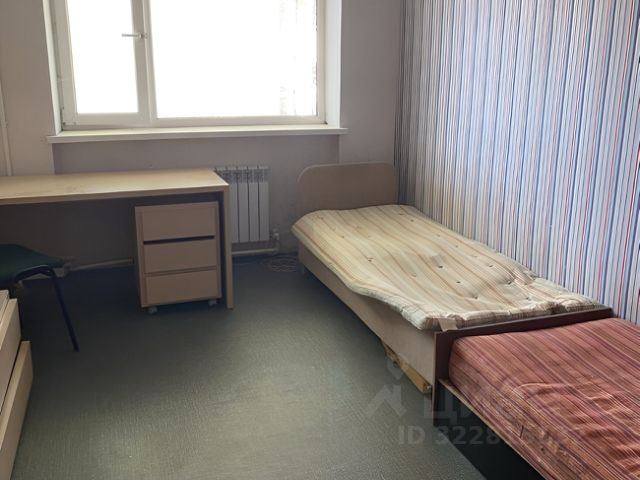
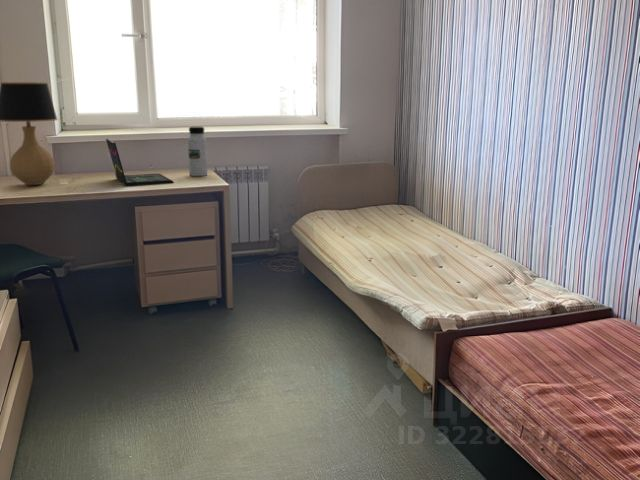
+ water bottle [187,126,208,177]
+ laptop [105,138,175,187]
+ table lamp [0,81,81,186]
